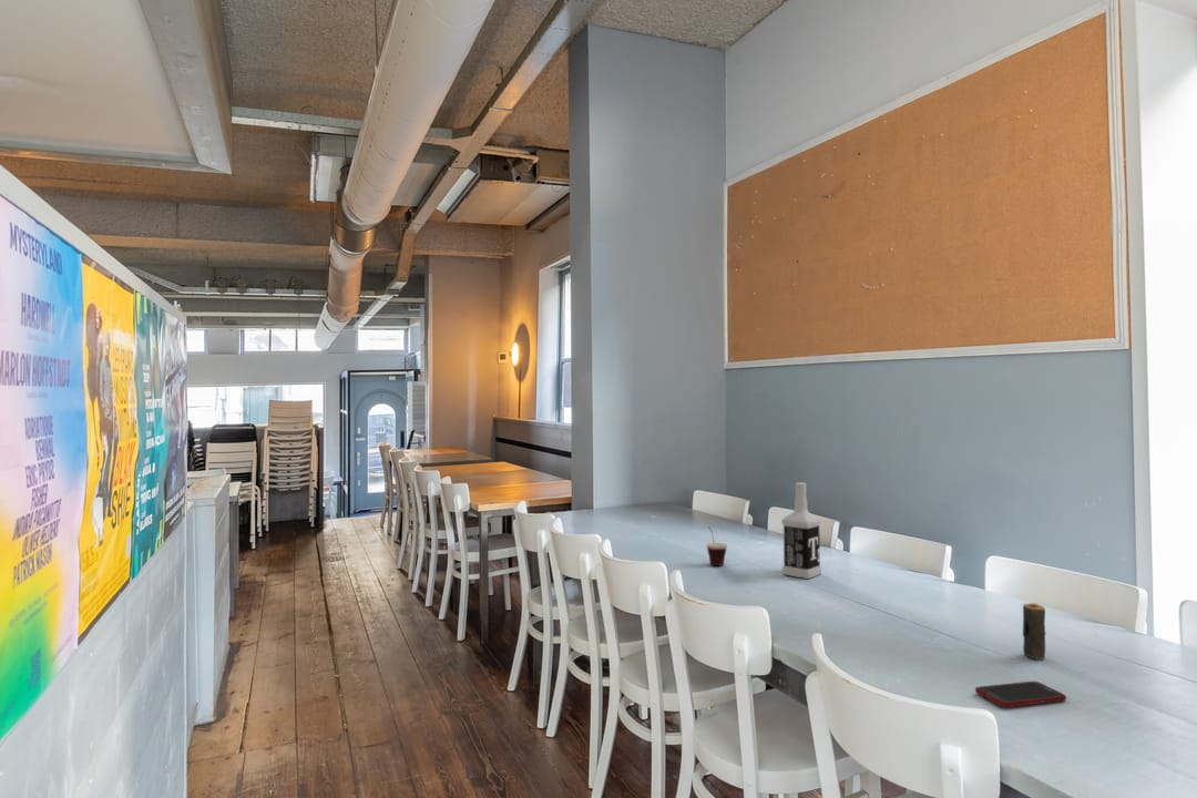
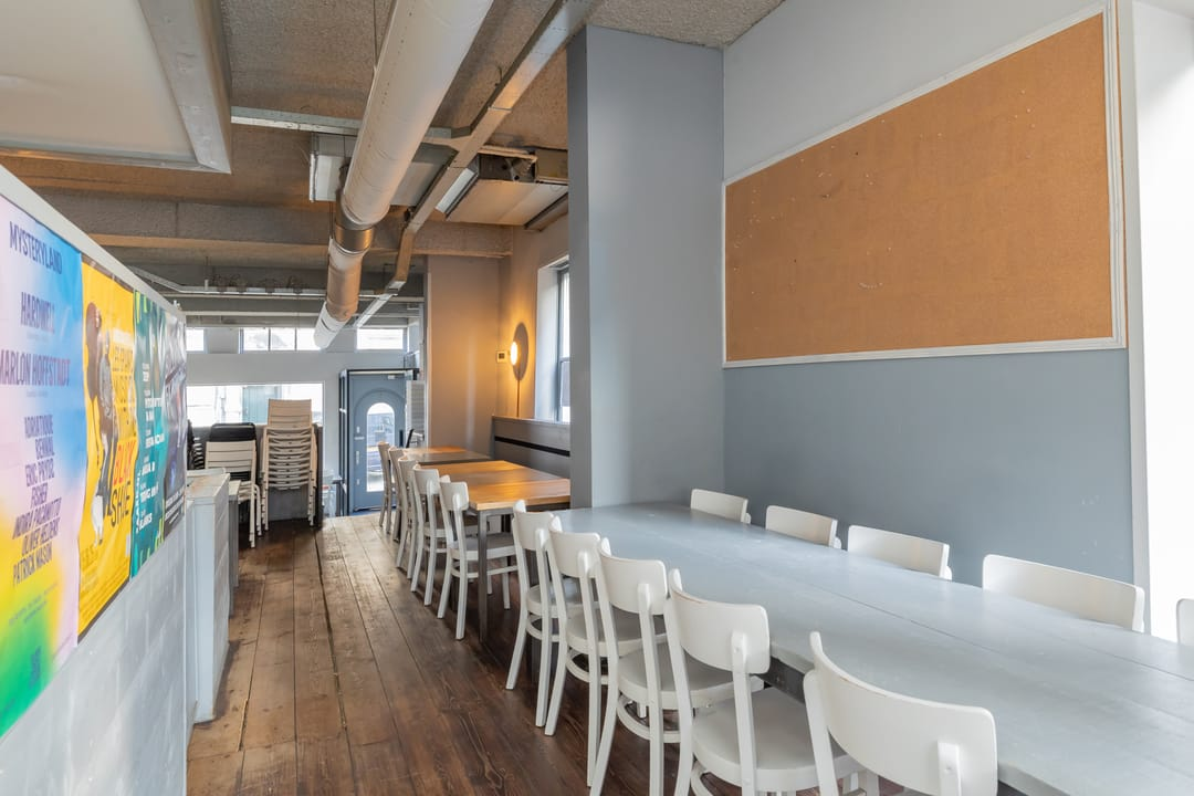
- cell phone [974,681,1067,708]
- candle [1022,602,1046,661]
- cup [705,525,728,566]
- vodka [780,481,822,580]
